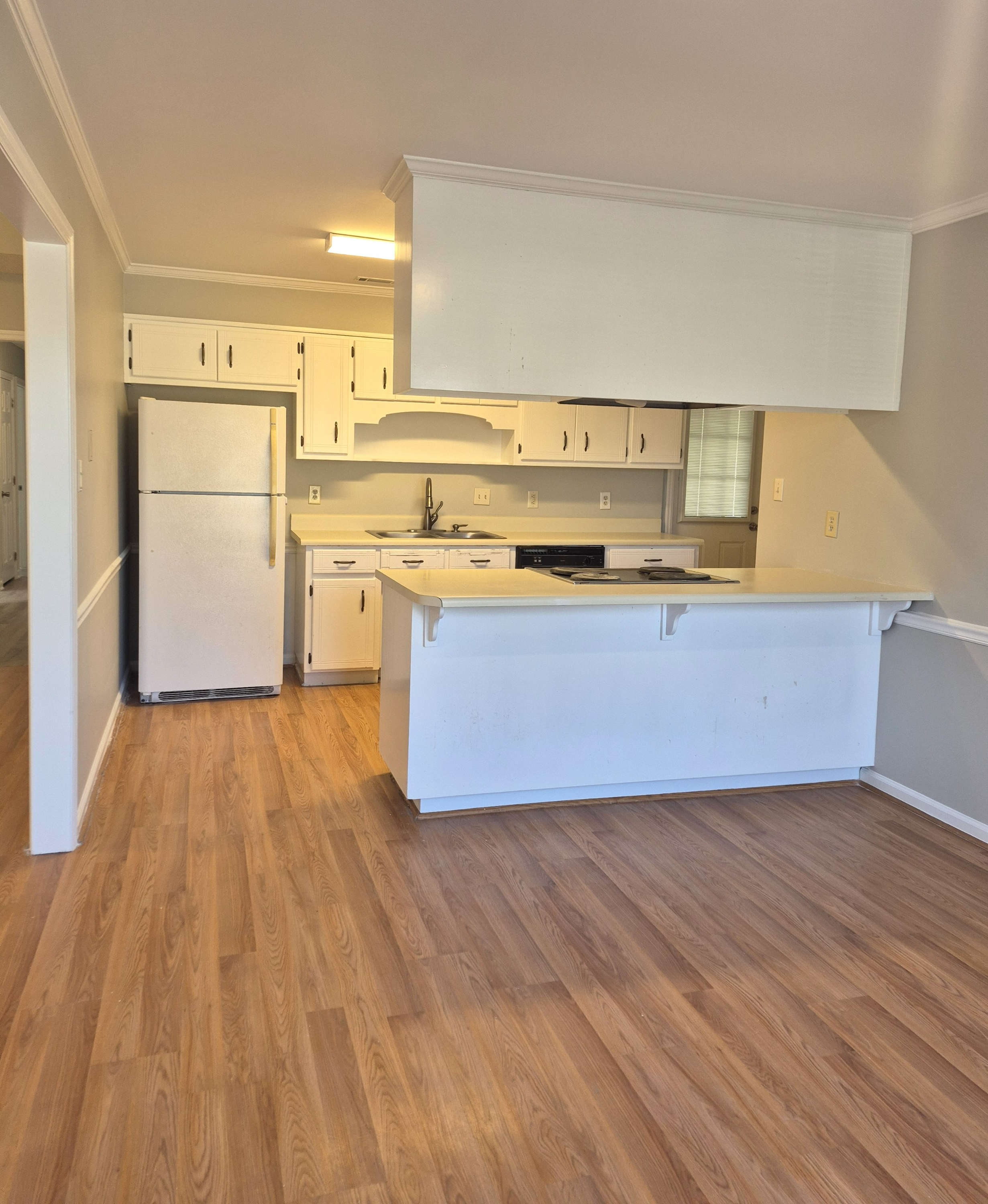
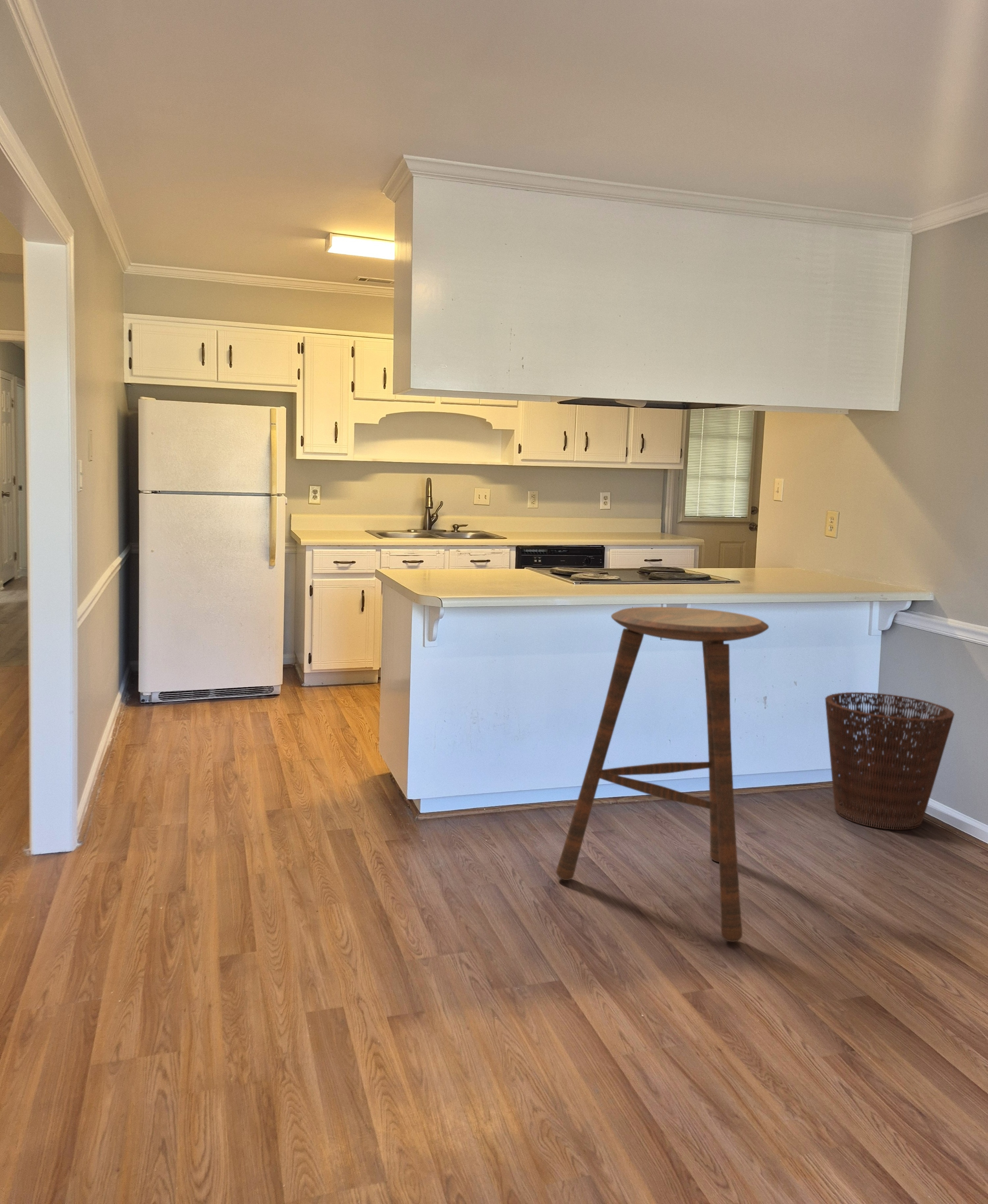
+ bar stool [556,606,769,942]
+ basket [825,692,955,830]
